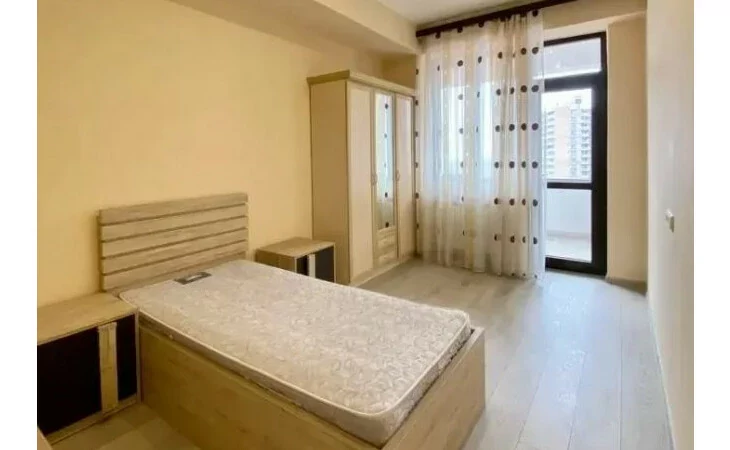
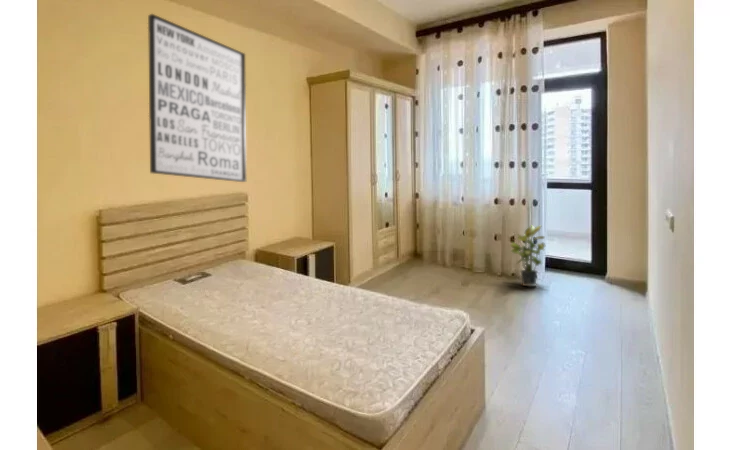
+ potted plant [509,224,547,287]
+ wall art [147,13,247,183]
